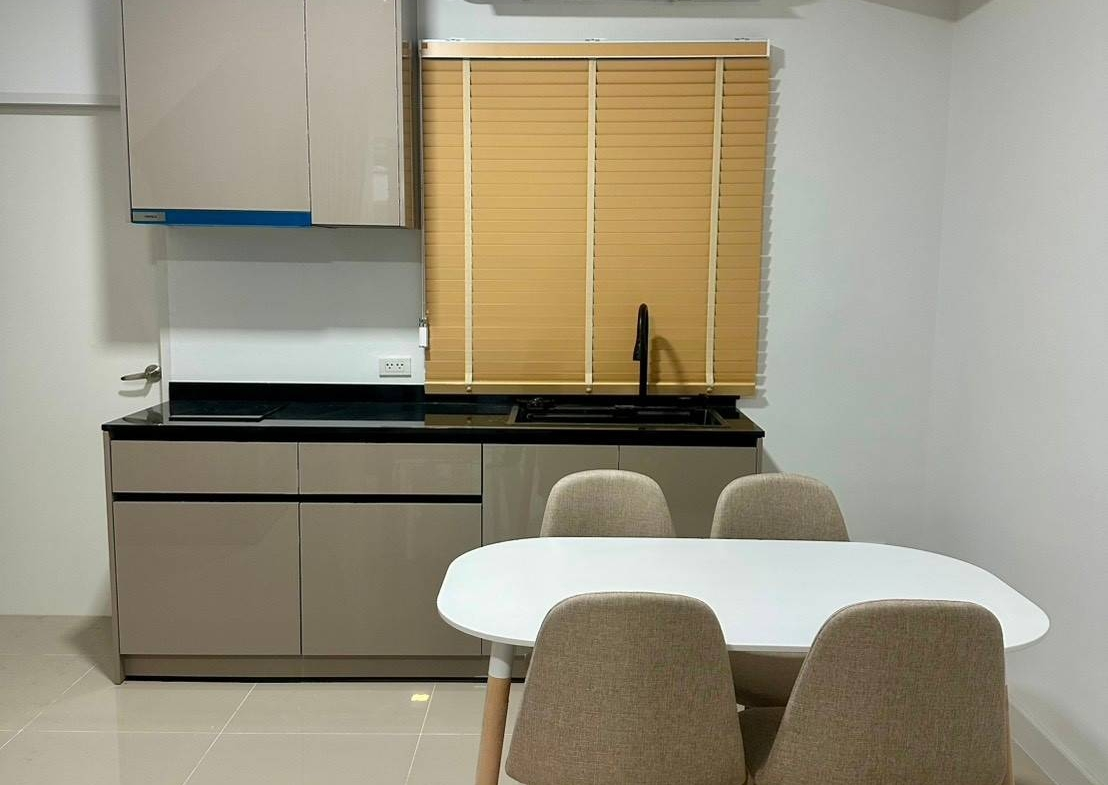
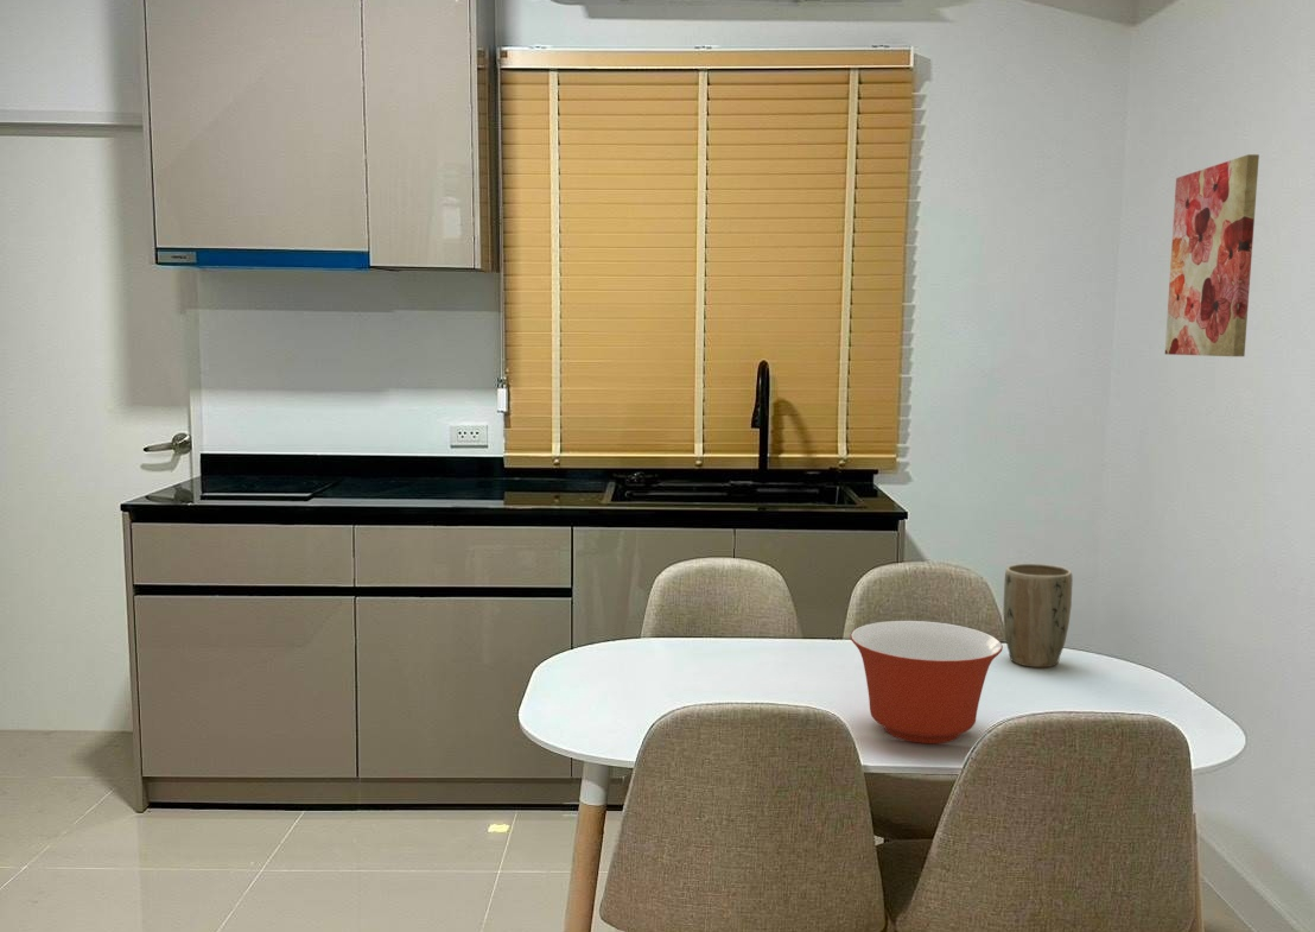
+ wall art [1164,153,1260,357]
+ plant pot [1003,563,1074,668]
+ mixing bowl [849,620,1004,744]
